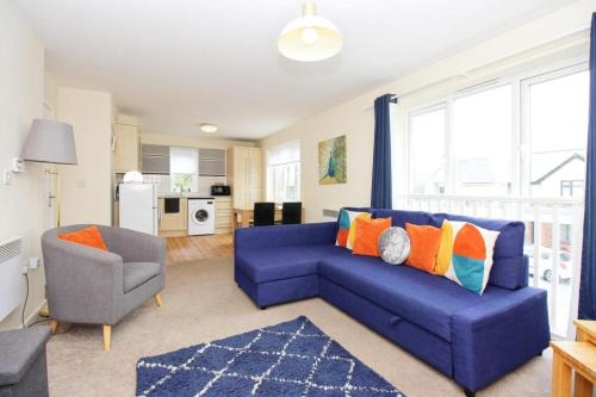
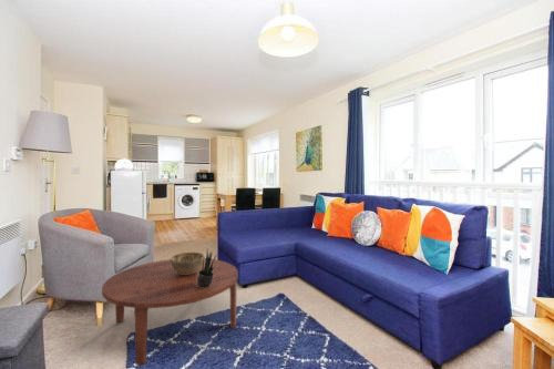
+ potted plant [197,248,218,288]
+ decorative bowl [170,252,206,275]
+ coffee table [101,257,239,366]
